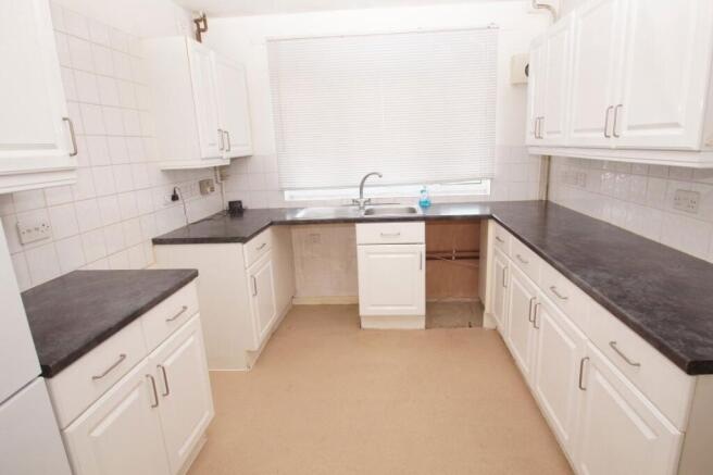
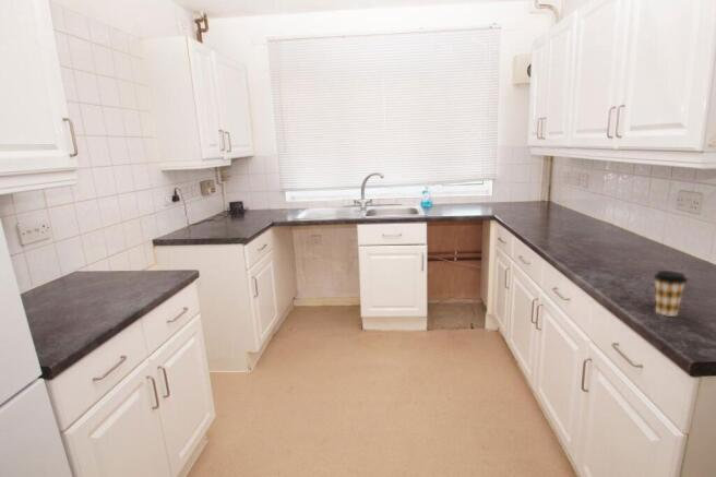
+ coffee cup [653,270,689,318]
